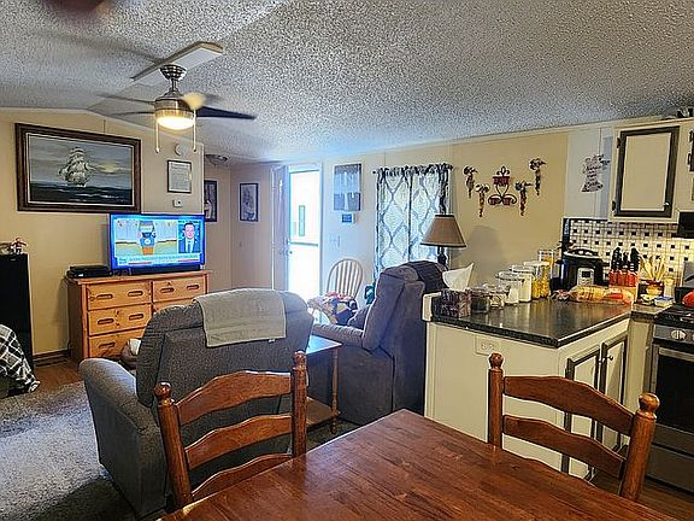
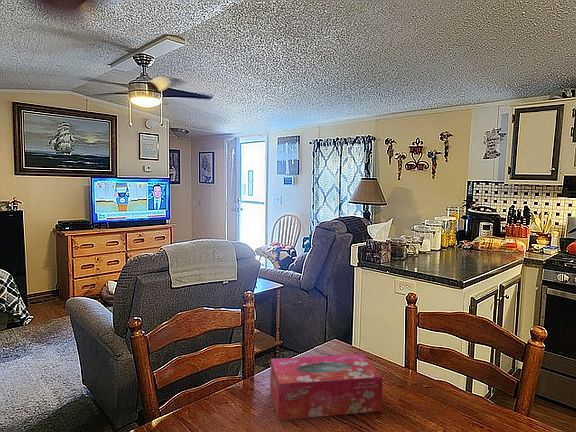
+ tissue box [269,353,384,421]
